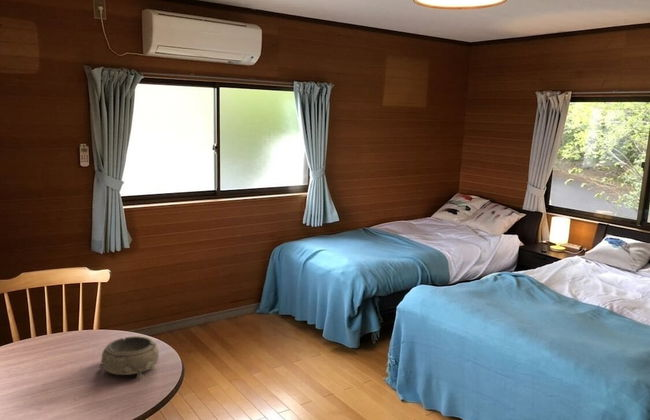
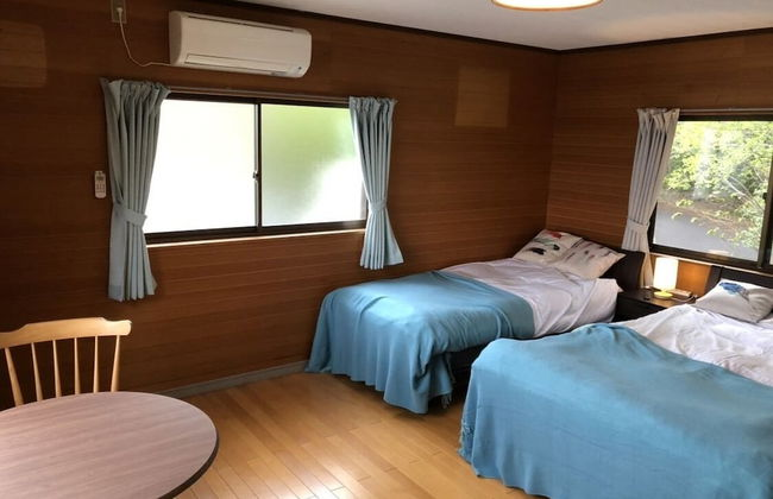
- decorative bowl [98,335,160,380]
